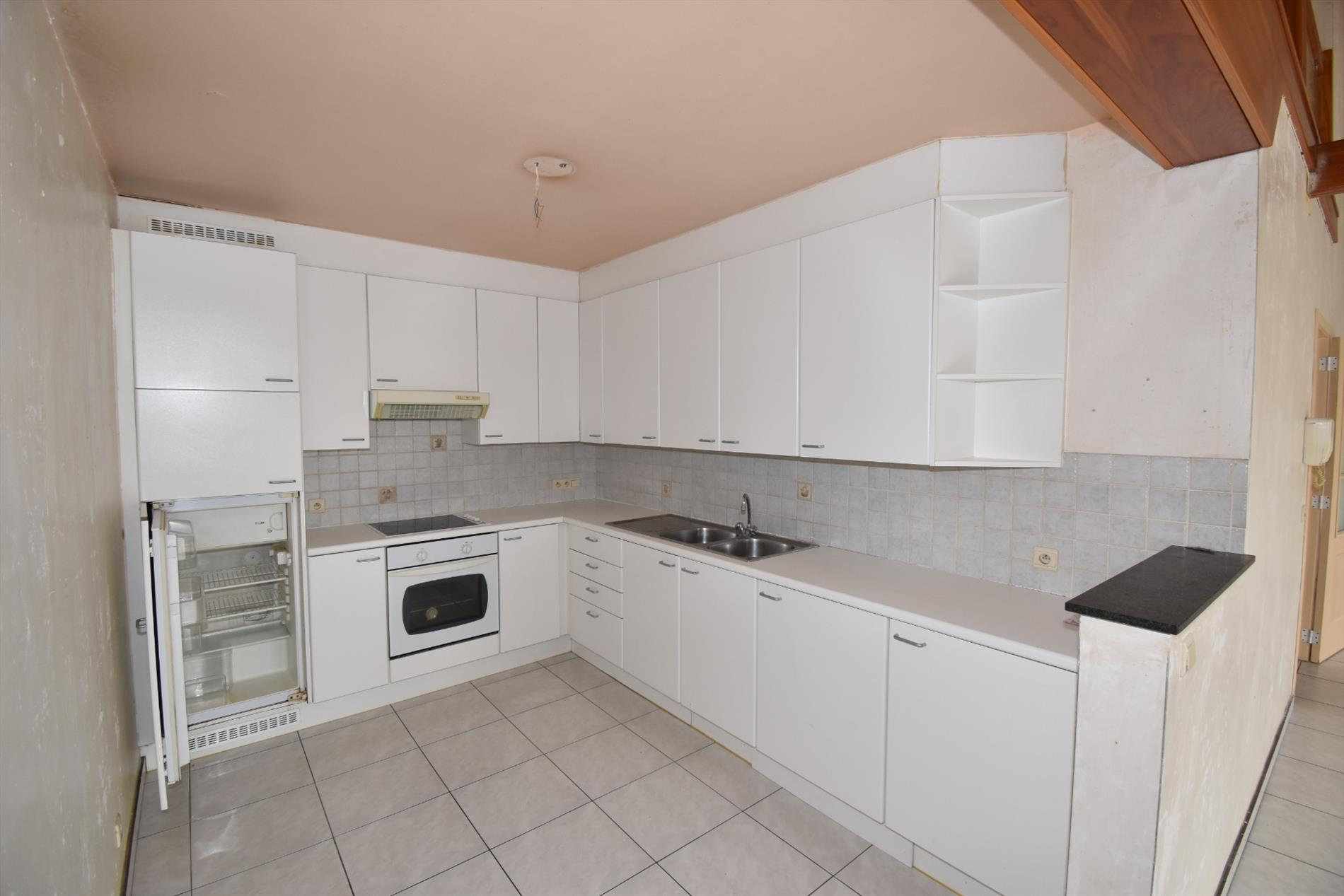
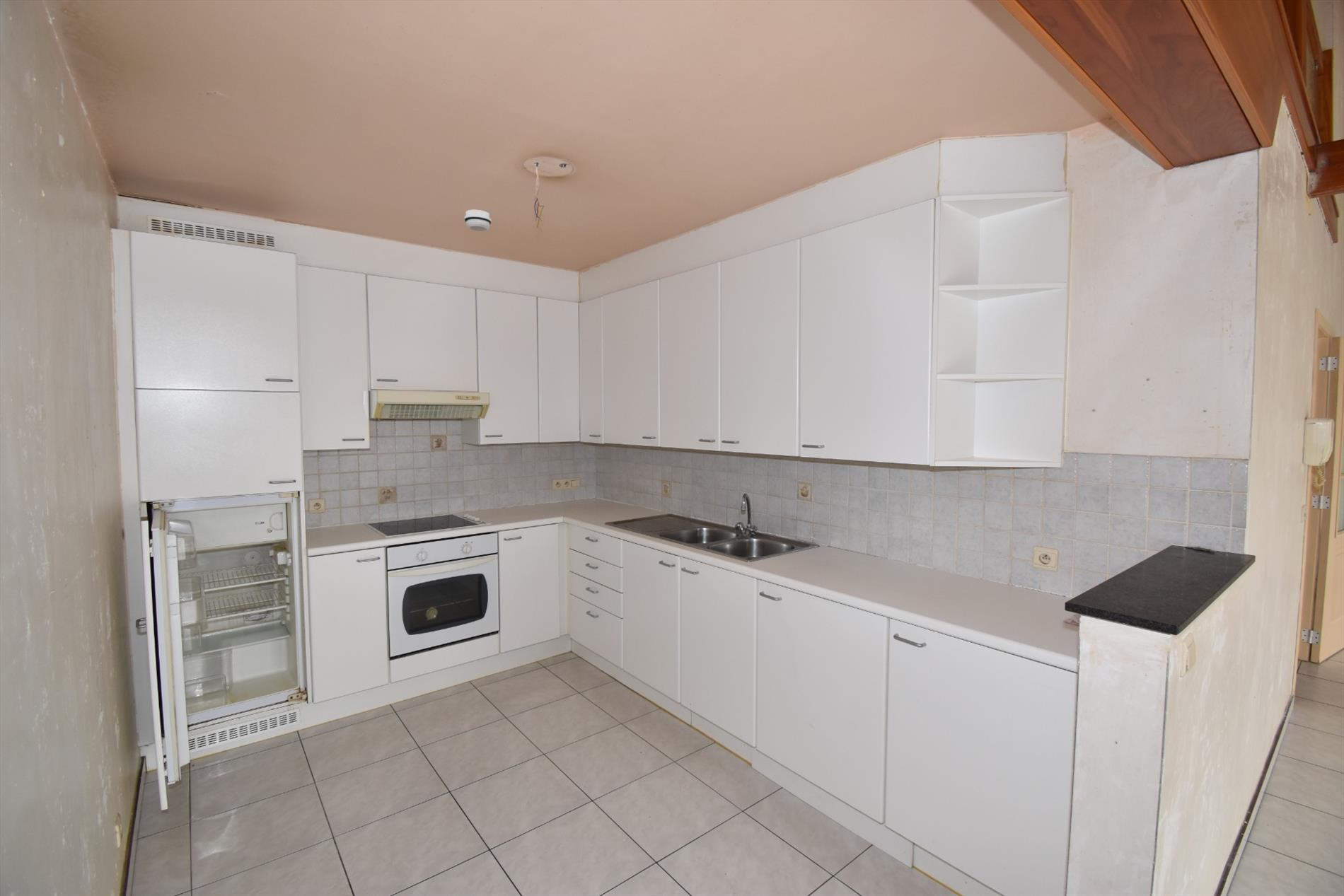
+ smoke detector [463,209,492,232]
